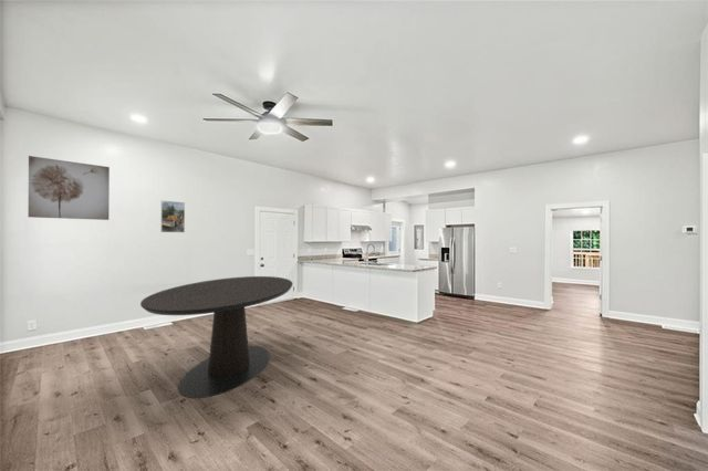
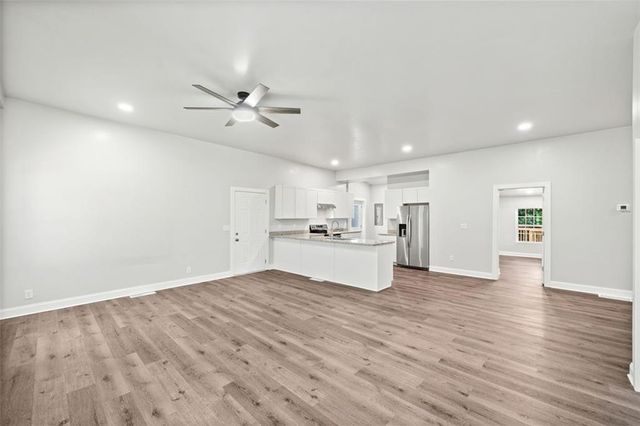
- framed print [159,199,186,233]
- dining table [139,275,293,399]
- wall art [27,155,111,221]
